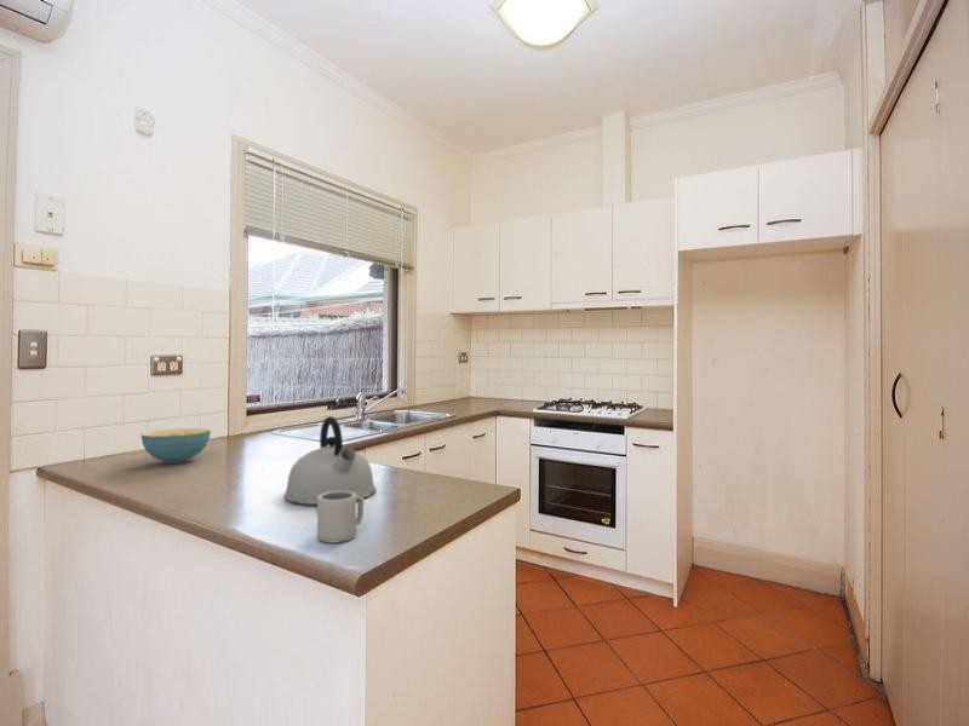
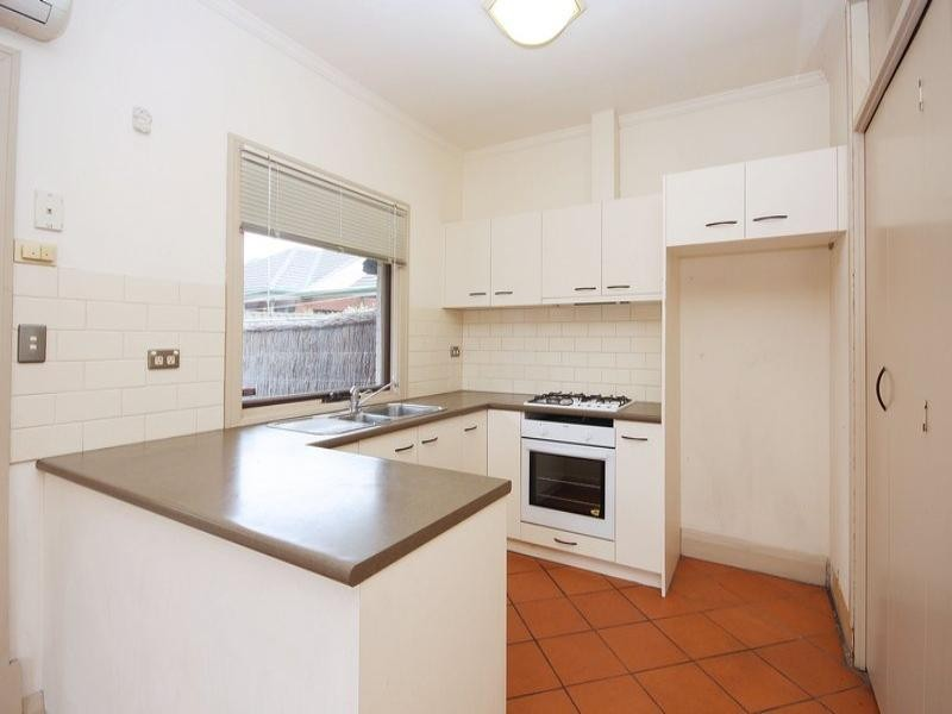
- kettle [282,415,377,506]
- cereal bowl [141,427,212,465]
- cup [316,491,365,544]
